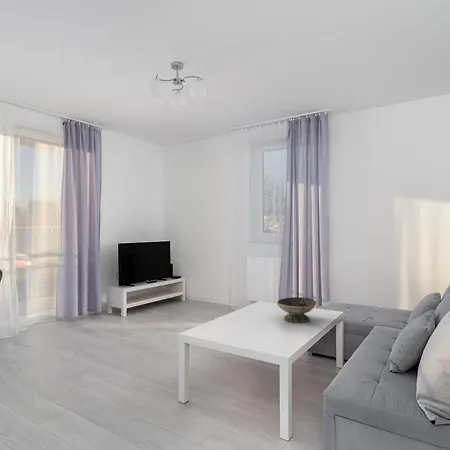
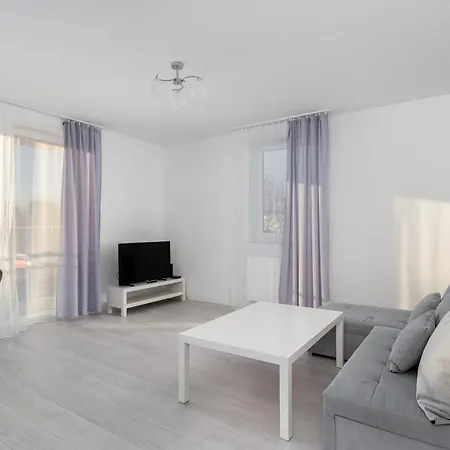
- decorative bowl [276,296,317,324]
